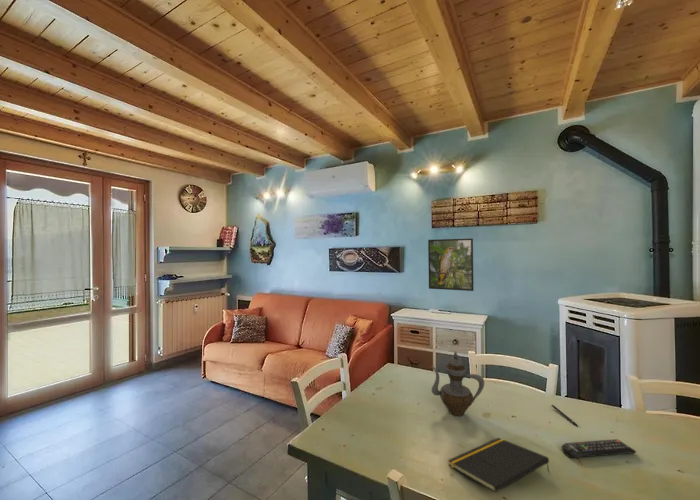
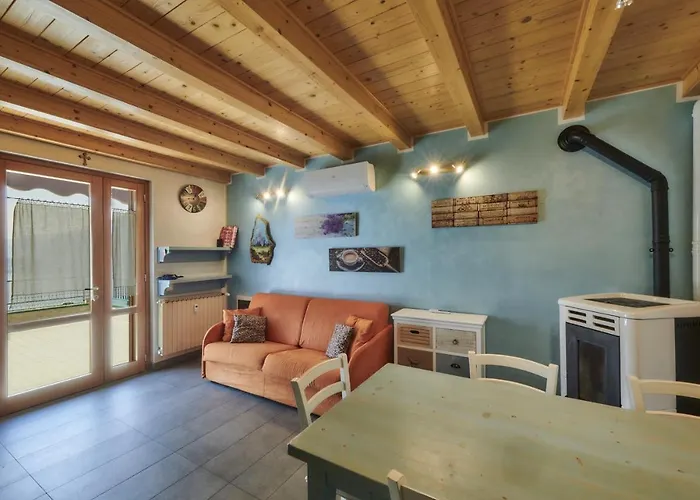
- teapot [430,350,485,417]
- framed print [427,238,475,292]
- remote control [561,438,637,459]
- pen [550,404,579,427]
- notepad [447,437,551,494]
